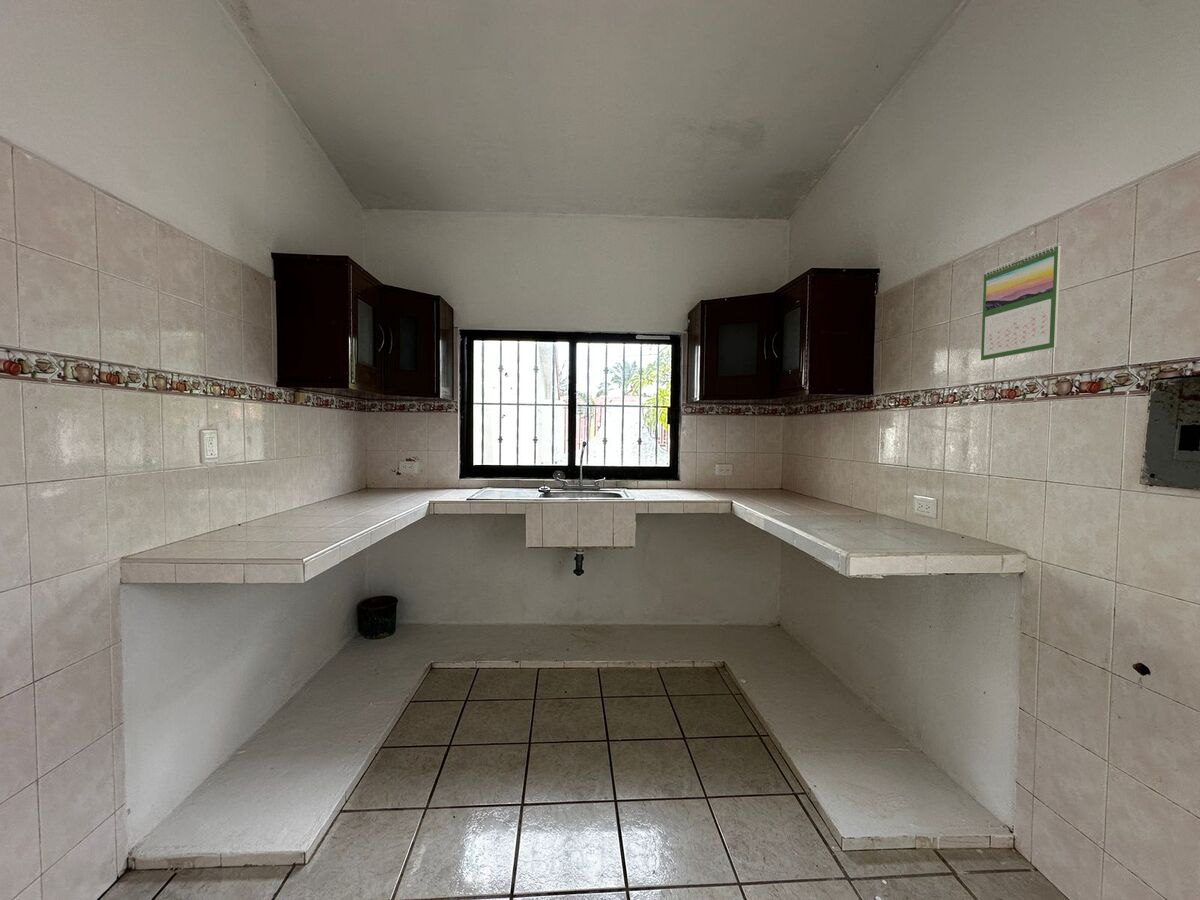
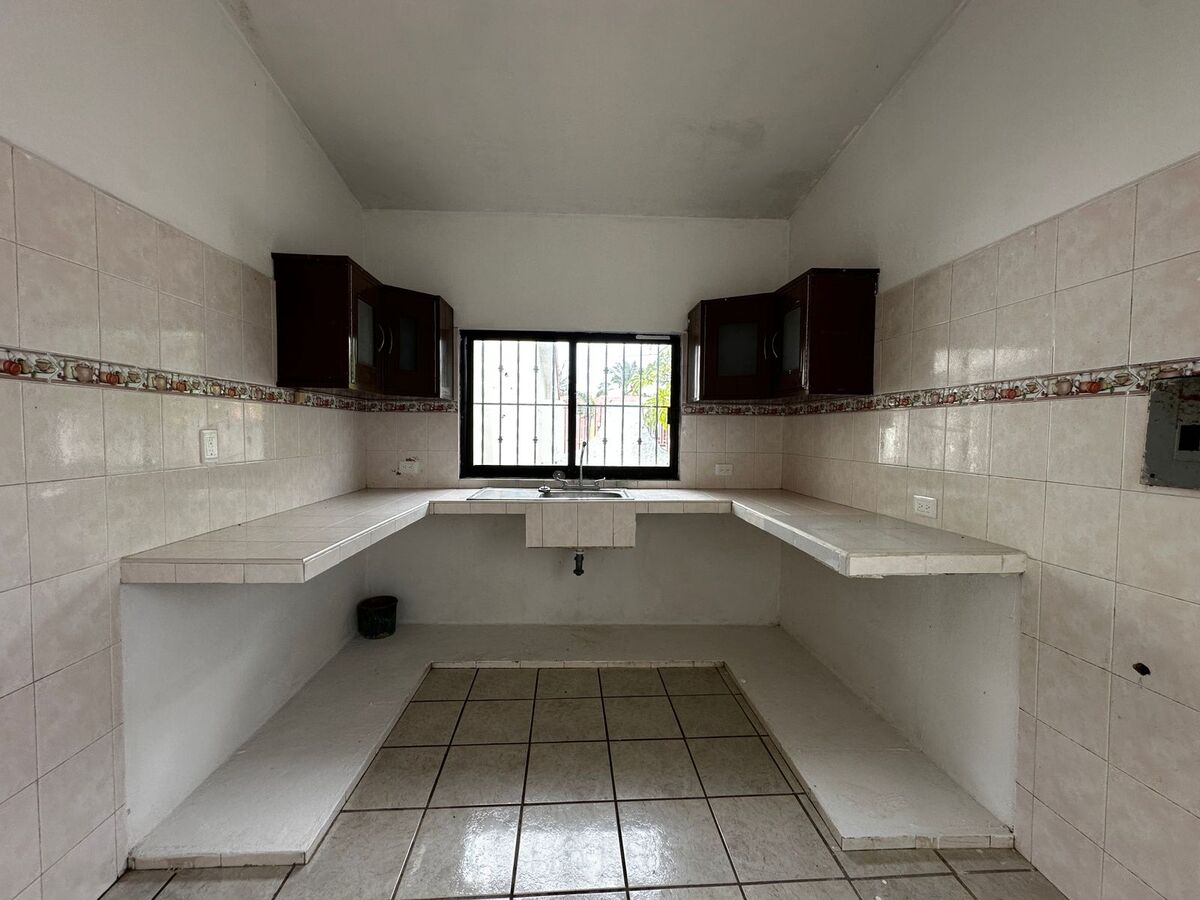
- calendar [980,242,1062,361]
